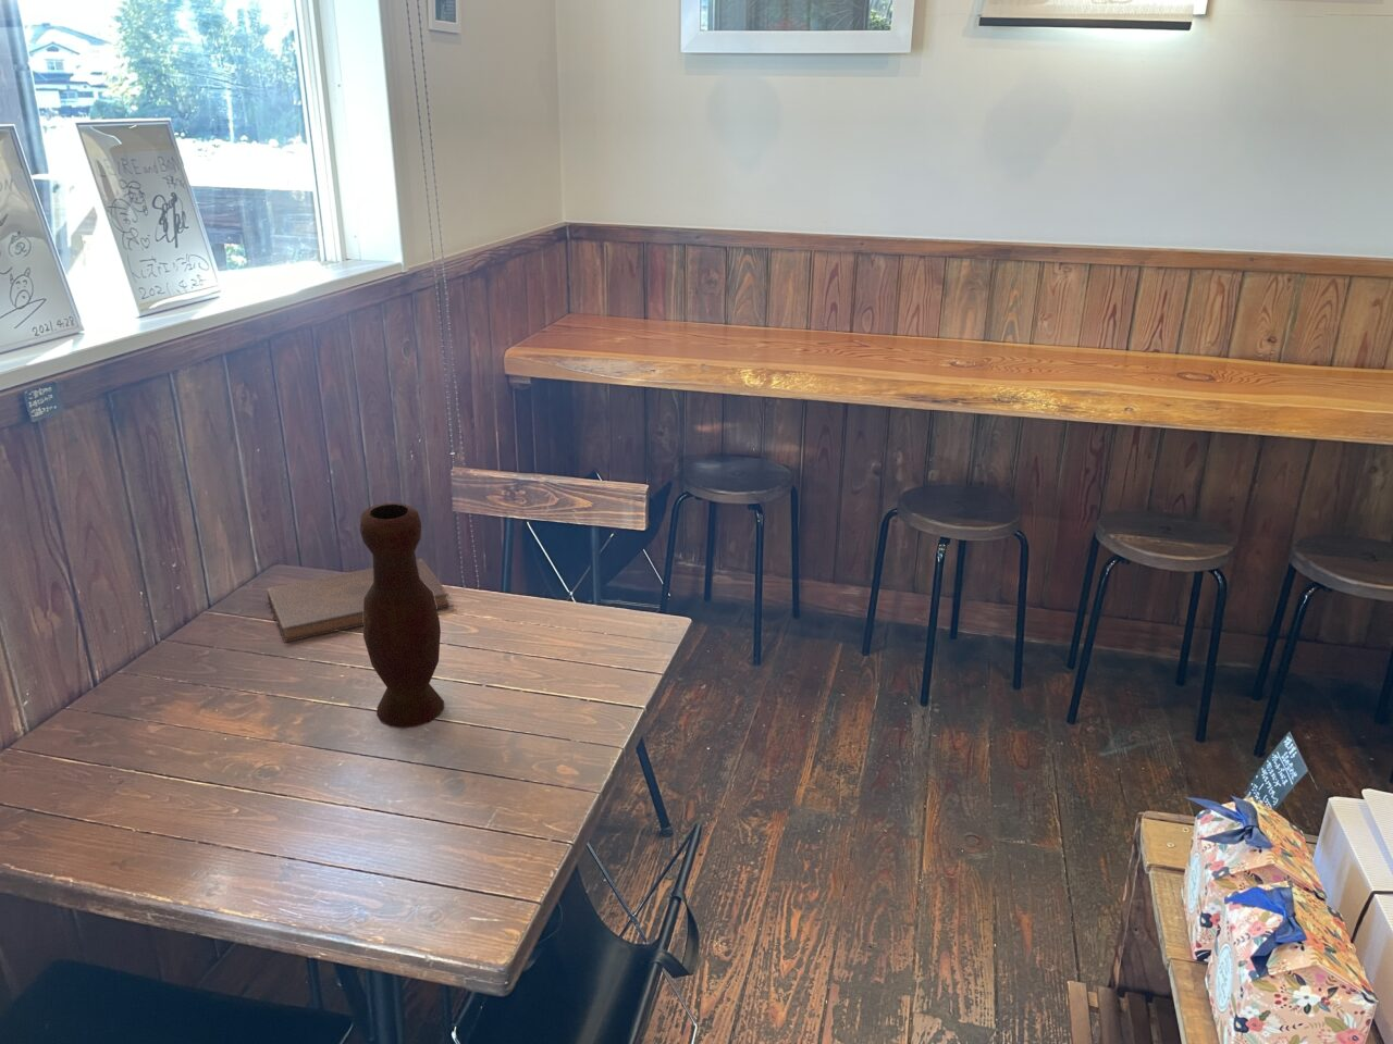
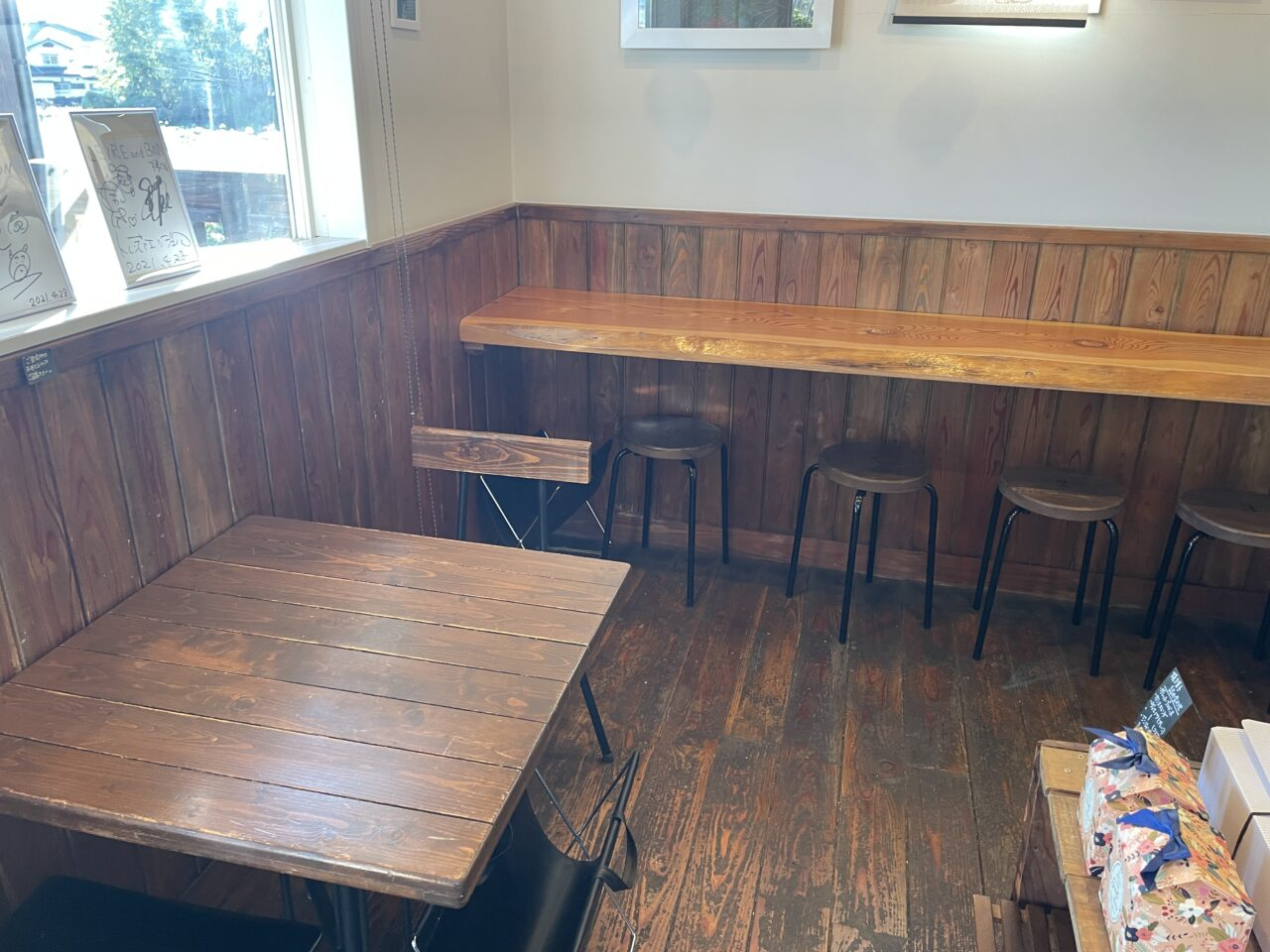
- vase [359,501,445,728]
- book [265,558,451,644]
